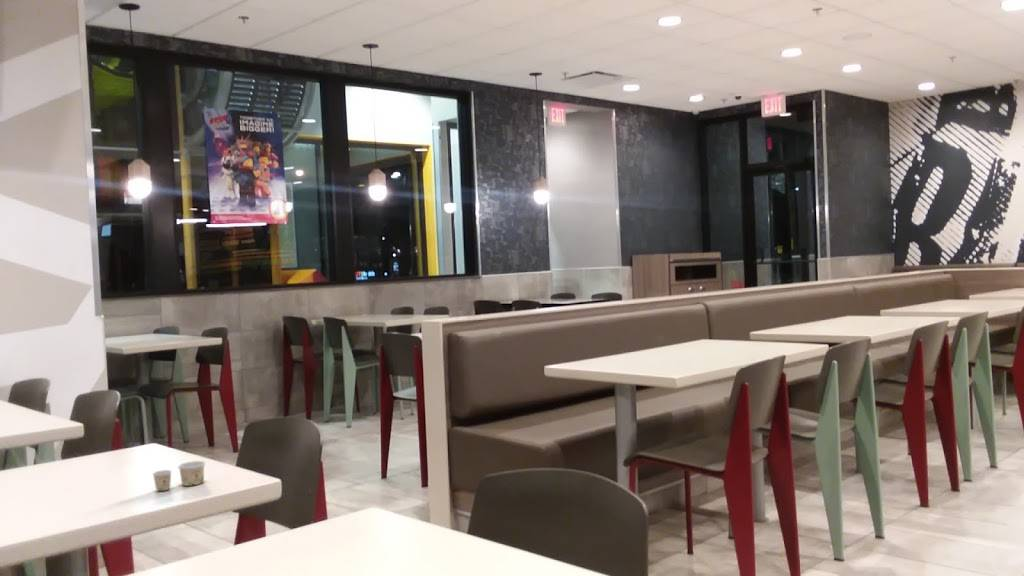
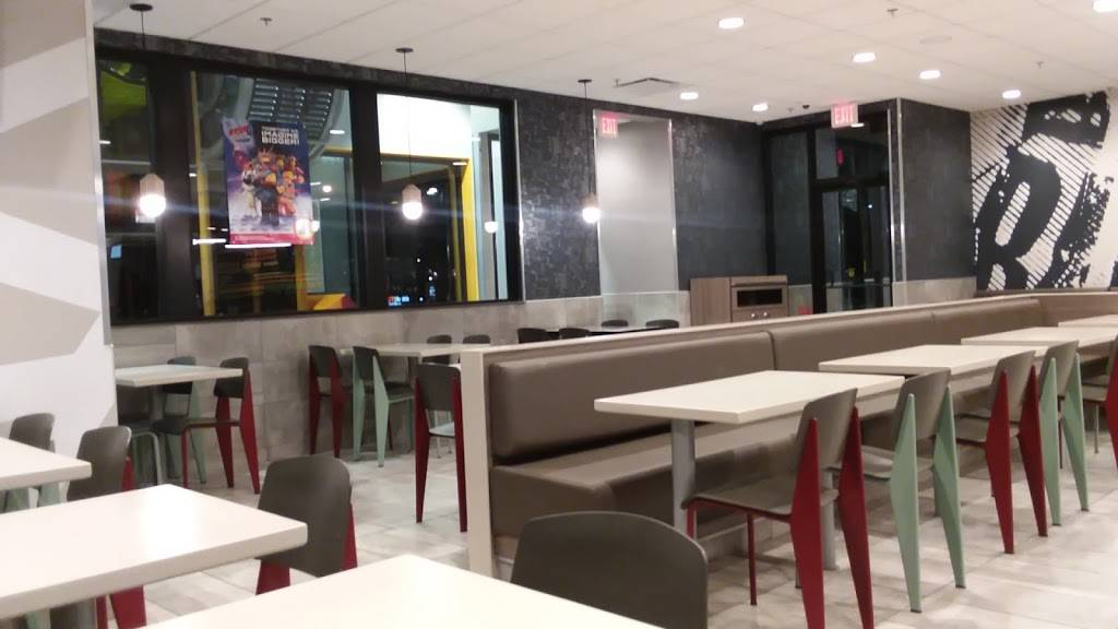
- paper cup [152,460,206,492]
